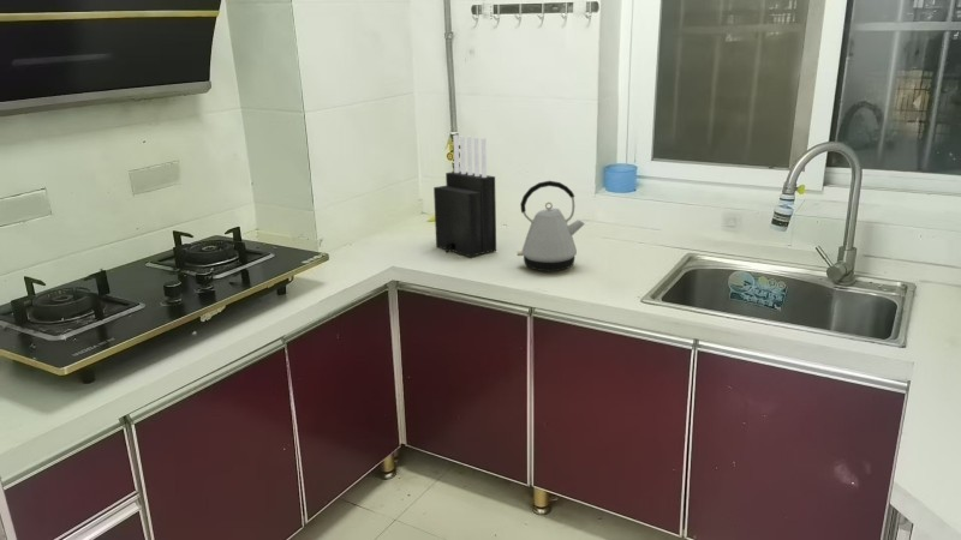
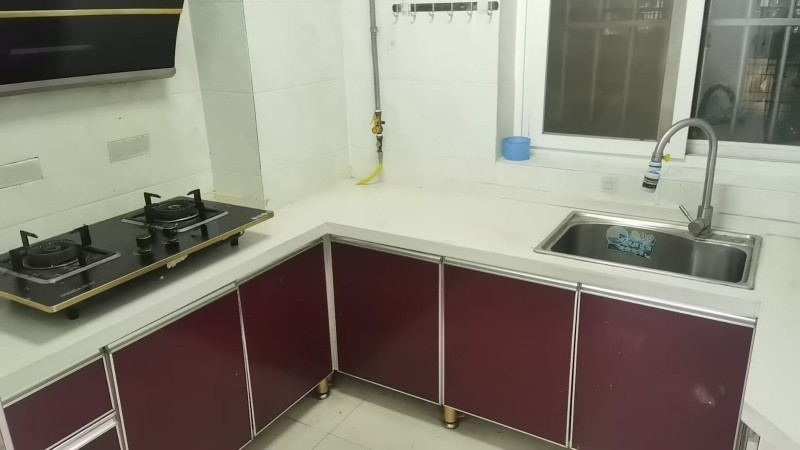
- knife block [432,134,497,258]
- kettle [517,180,586,272]
